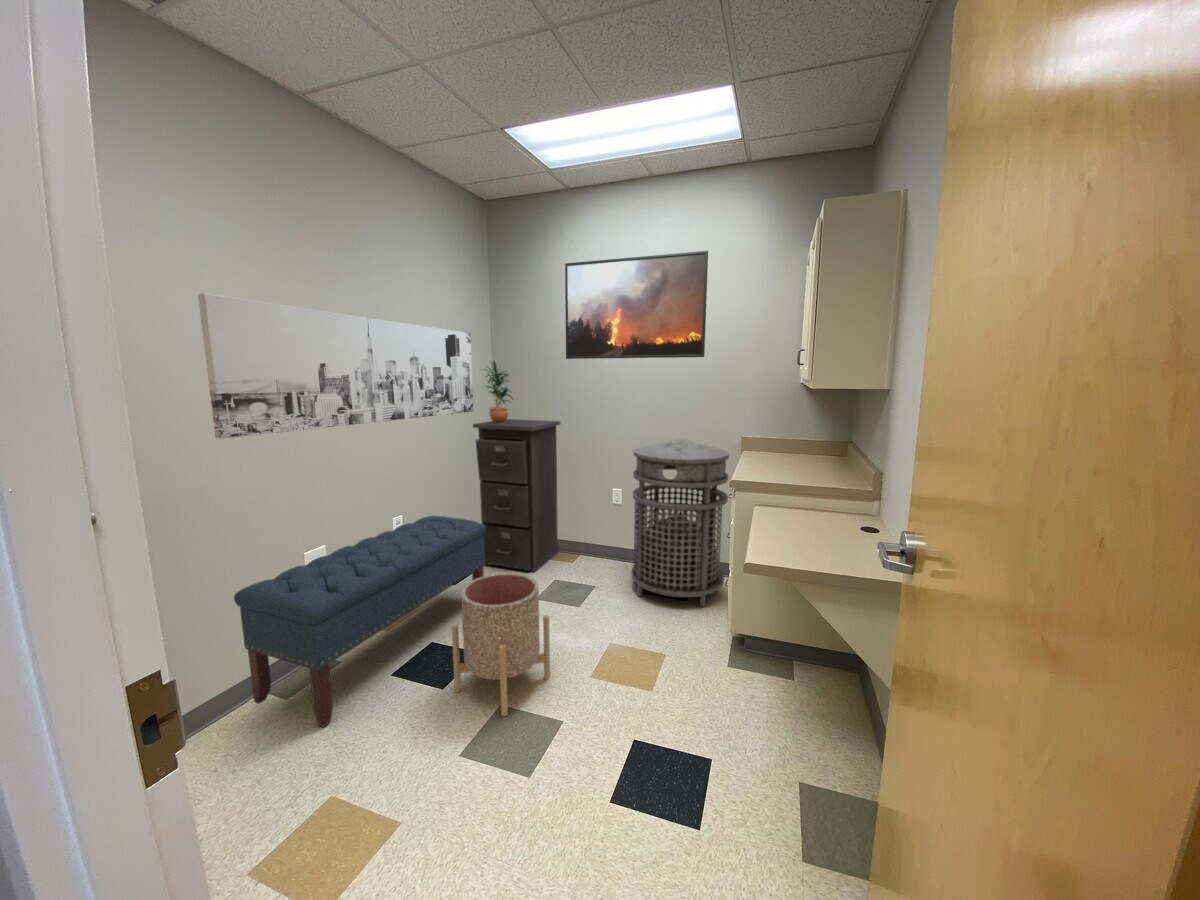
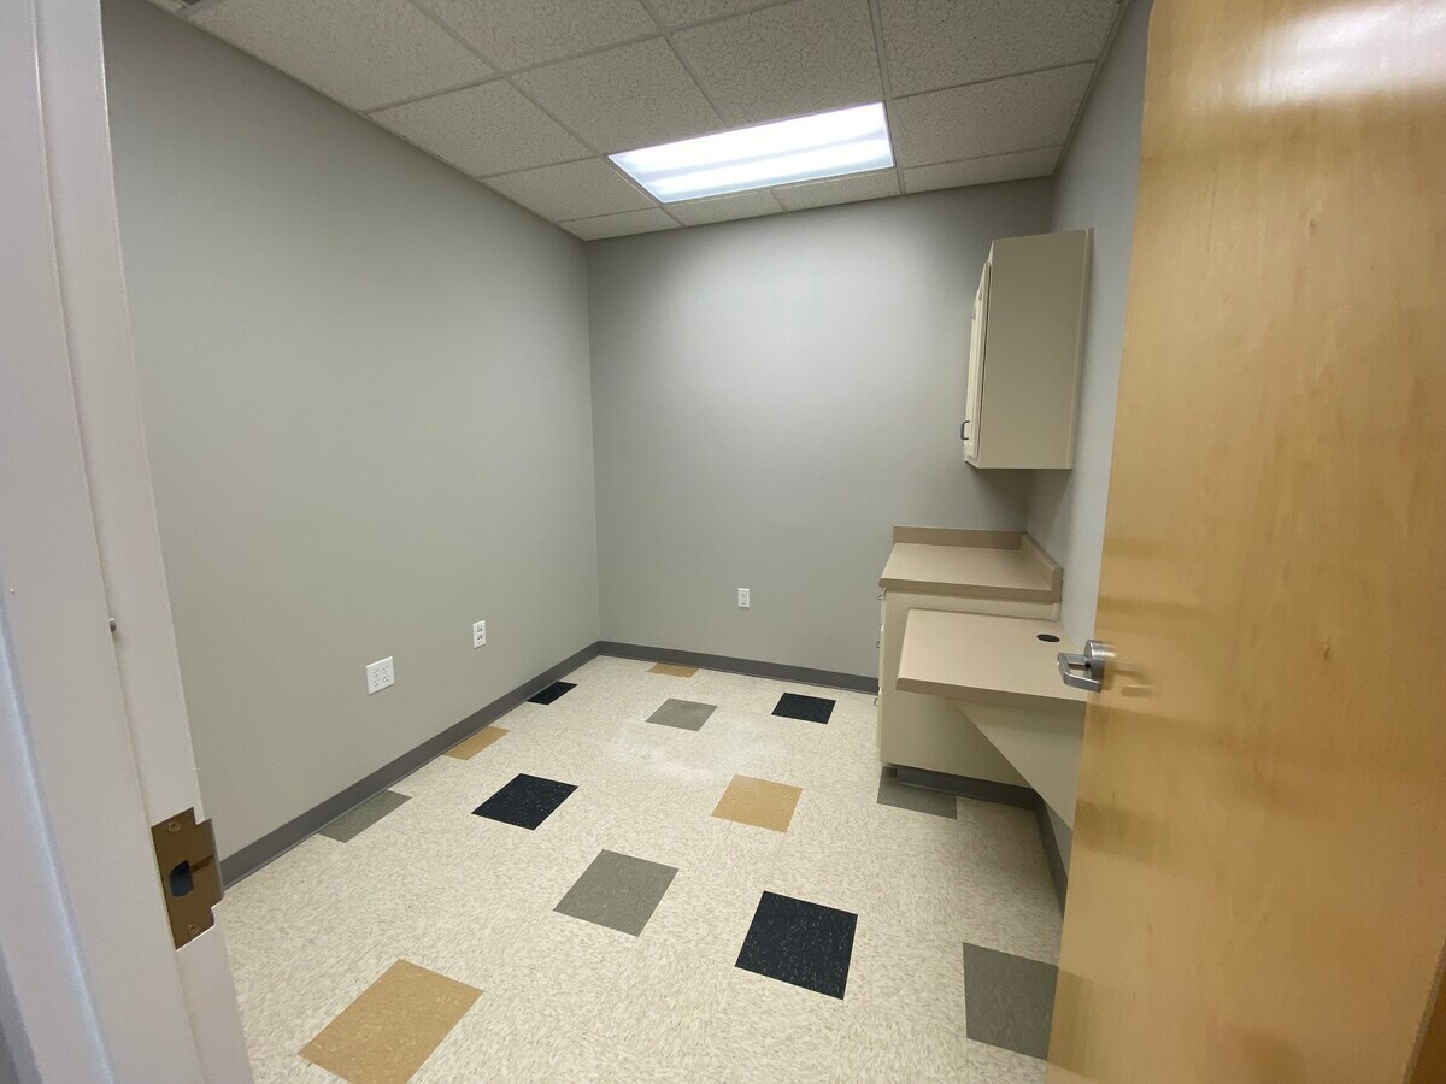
- wall art [197,292,474,440]
- planter [451,572,551,717]
- potted plant [479,360,514,423]
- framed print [564,250,709,360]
- filing cabinet [472,418,561,573]
- bench [233,515,486,728]
- trash can [630,437,730,608]
